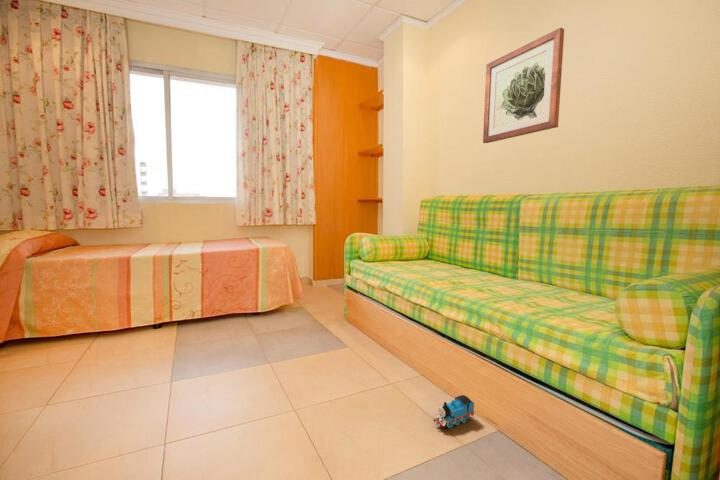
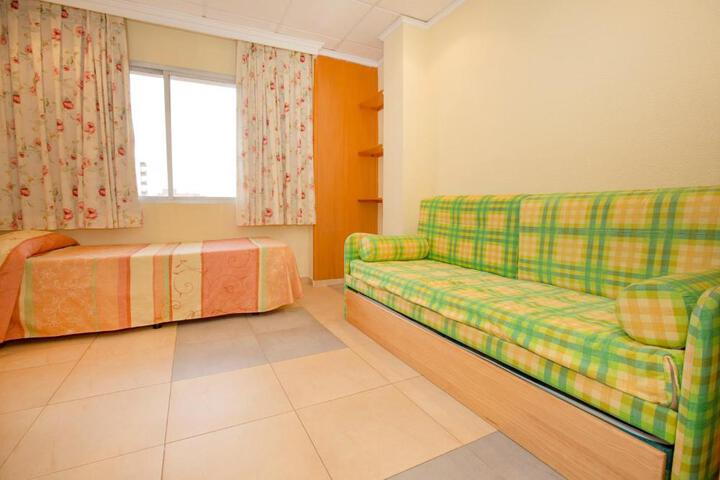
- toy train [433,394,475,429]
- wall art [482,27,565,144]
